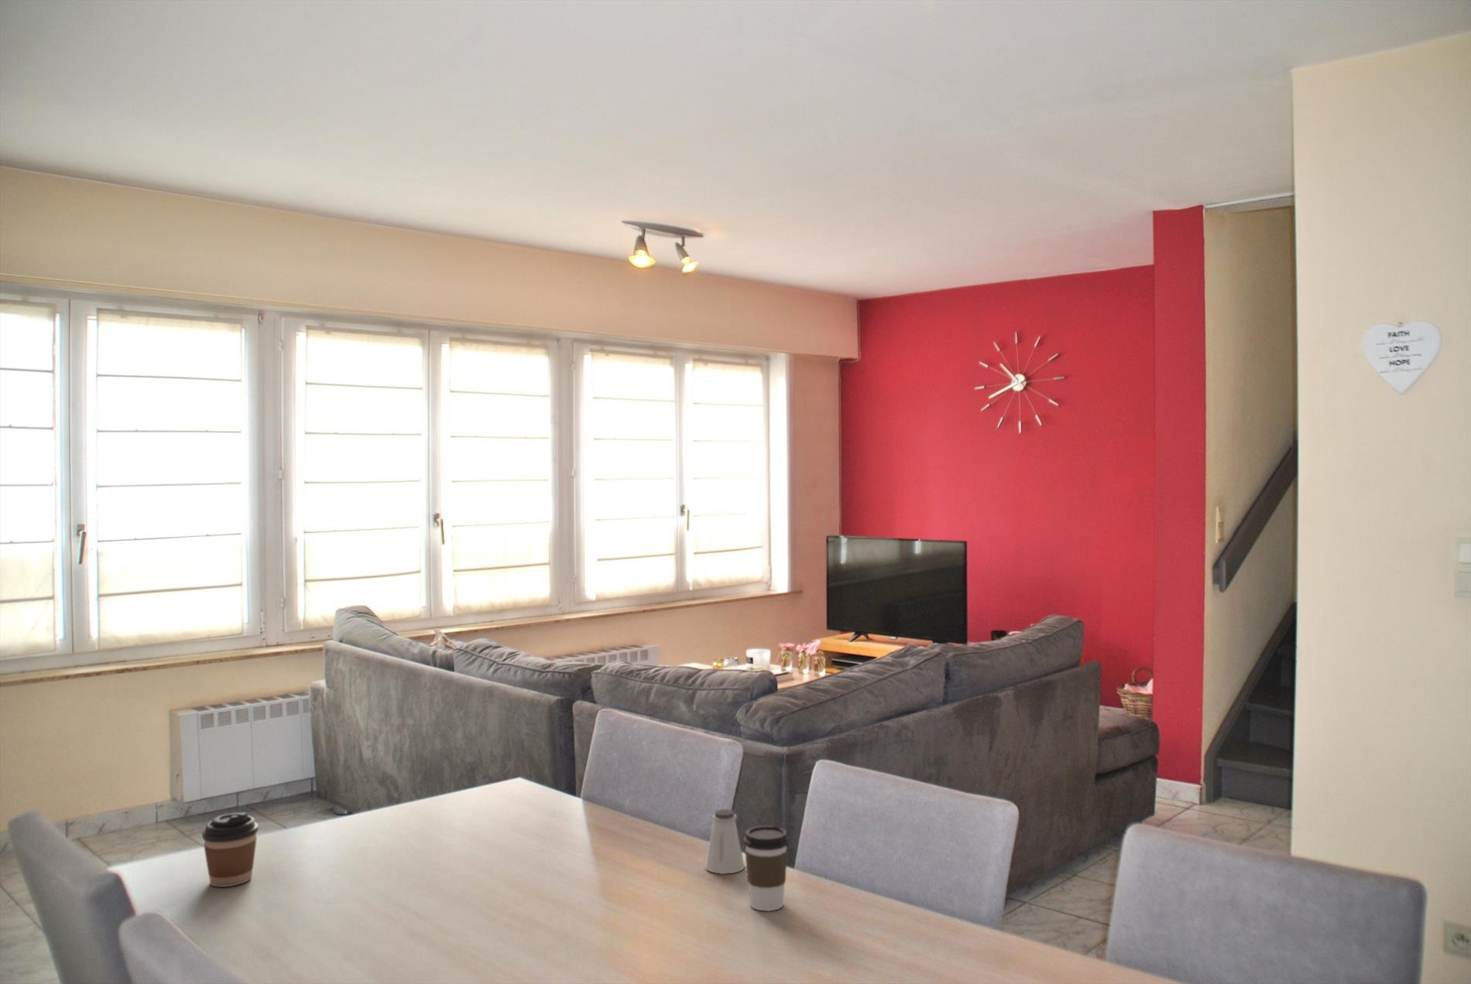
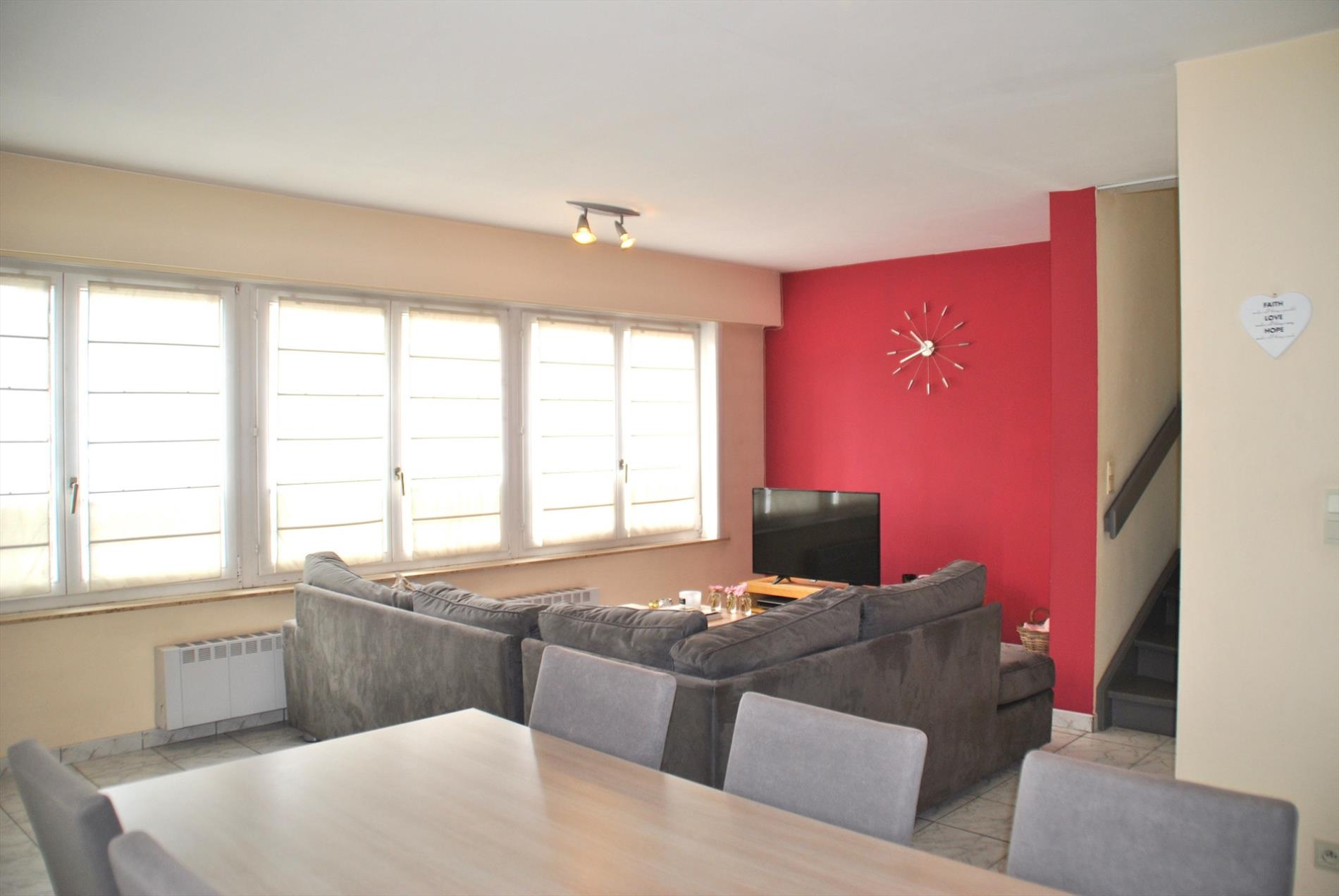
- coffee cup [744,825,790,912]
- coffee cup [201,813,259,888]
- saltshaker [704,808,746,875]
